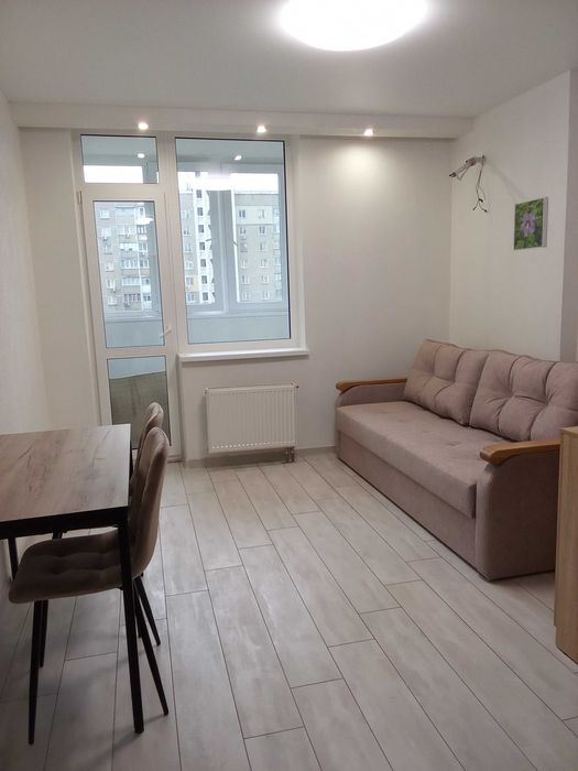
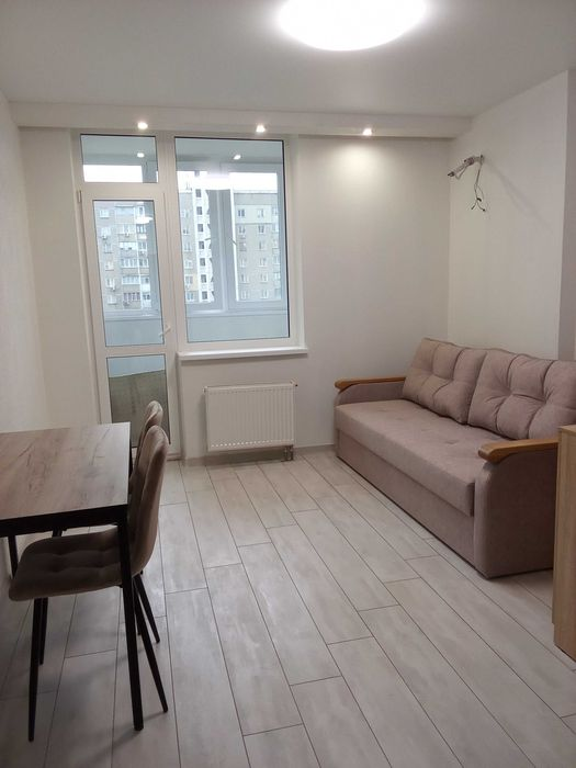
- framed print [512,196,549,251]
